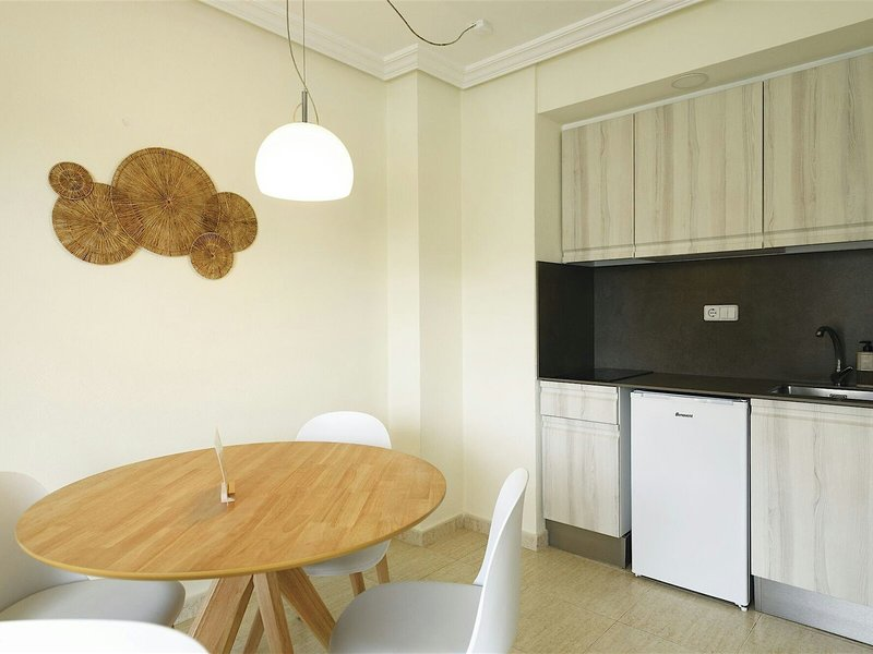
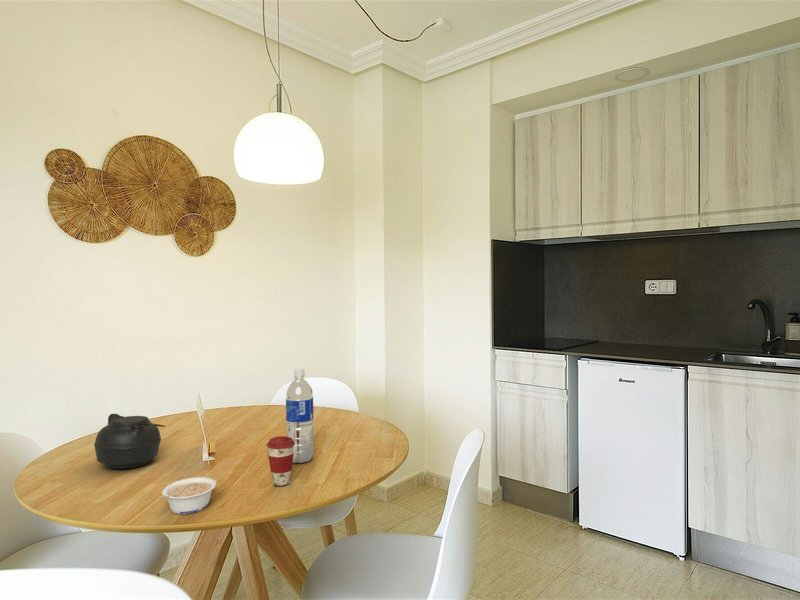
+ coffee cup [266,435,295,487]
+ teapot [93,413,167,470]
+ water bottle [285,367,315,464]
+ legume [156,476,217,515]
